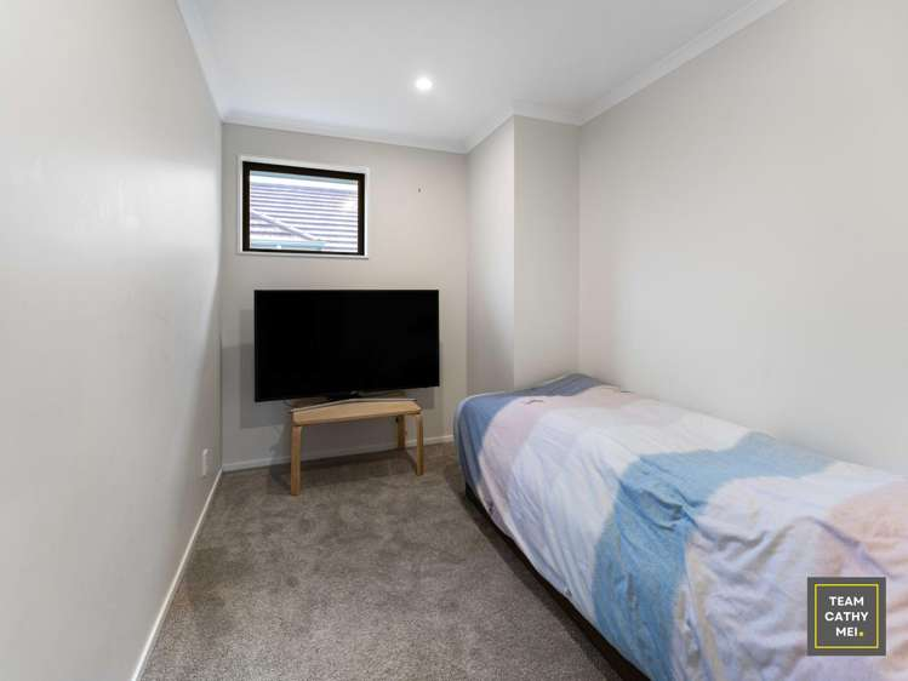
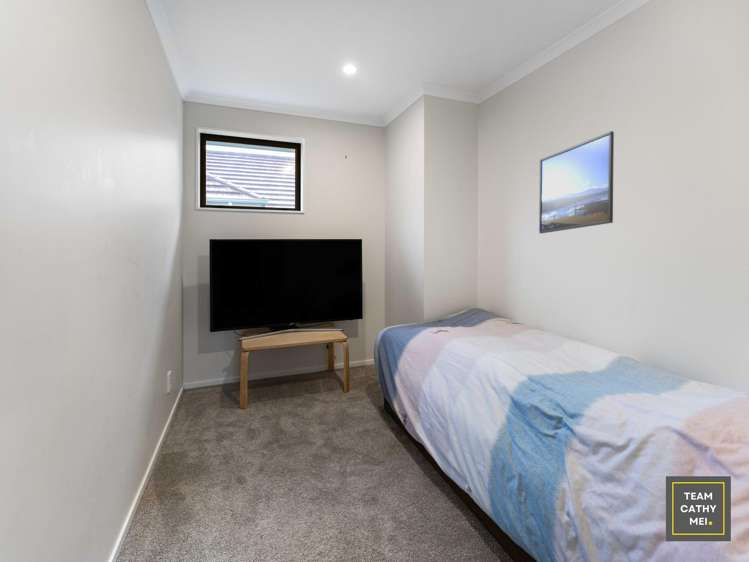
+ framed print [538,130,615,234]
